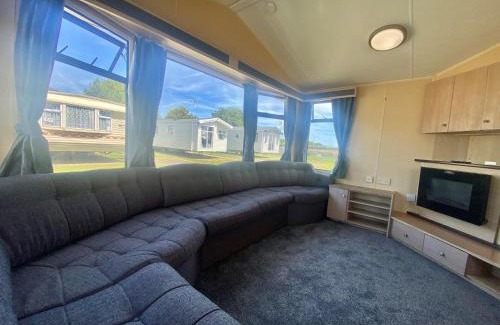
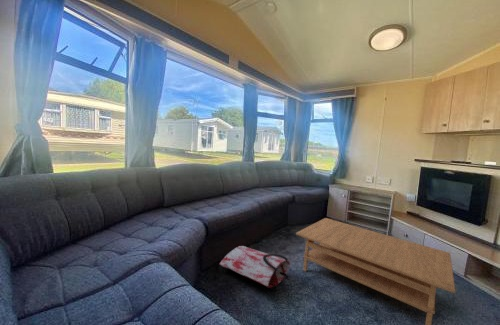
+ bag [219,245,291,292]
+ coffee table [295,217,456,325]
